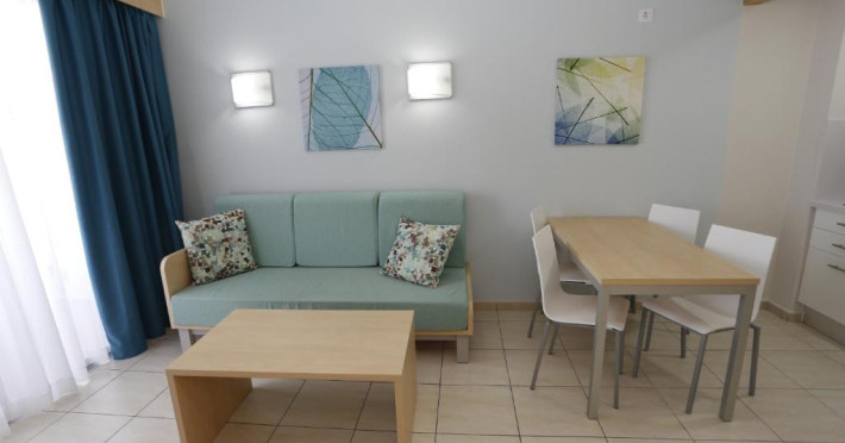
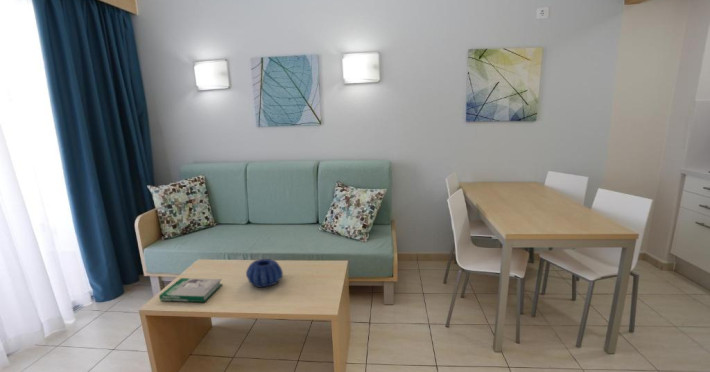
+ book [158,277,223,303]
+ decorative bowl [245,258,284,288]
